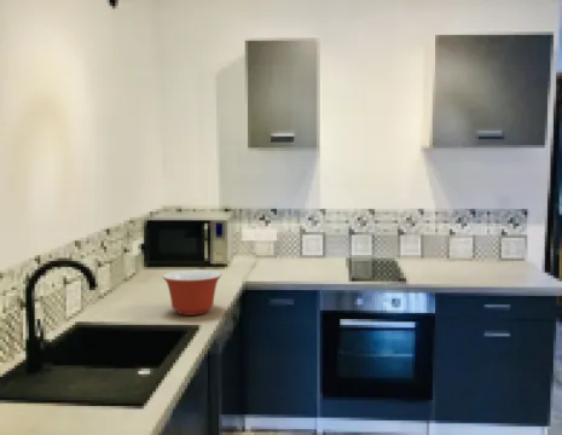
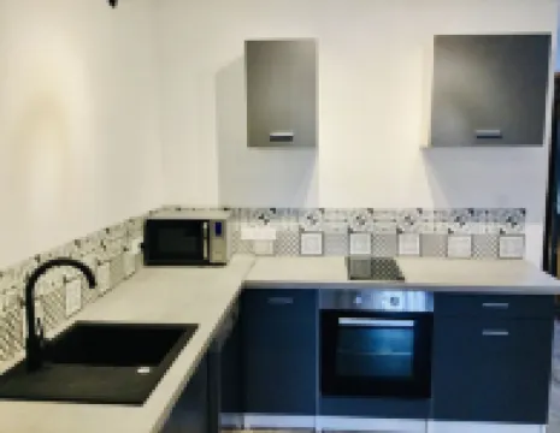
- mixing bowl [161,269,222,317]
